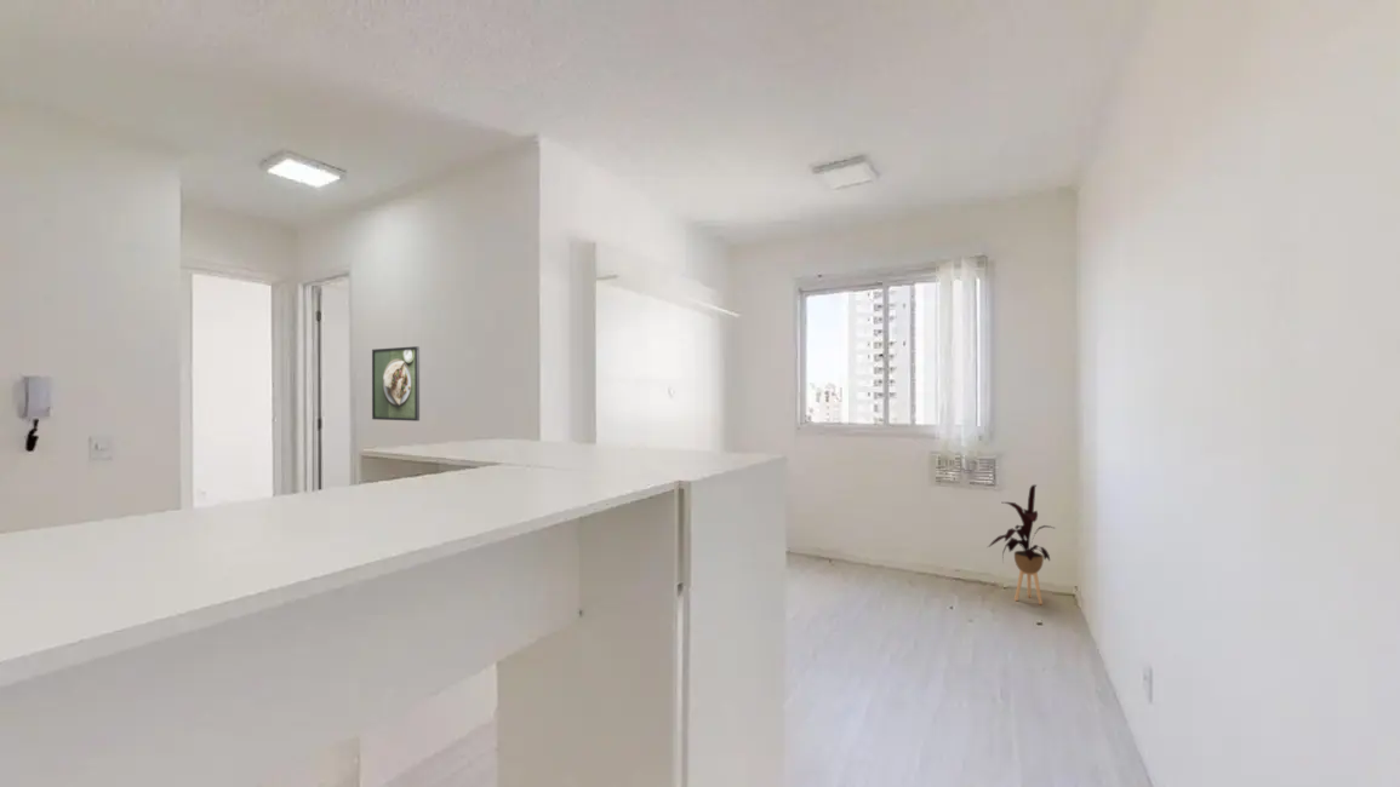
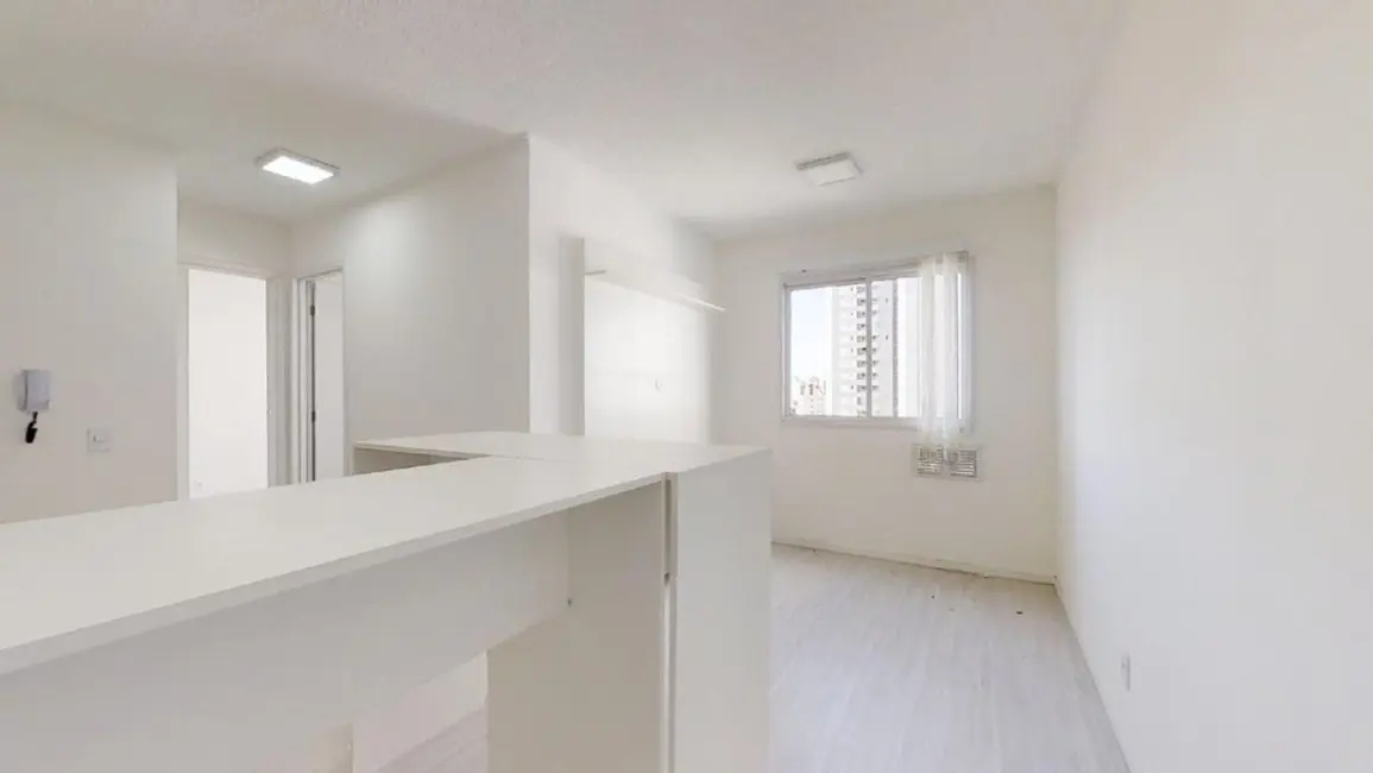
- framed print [371,345,421,423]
- house plant [987,483,1057,605]
